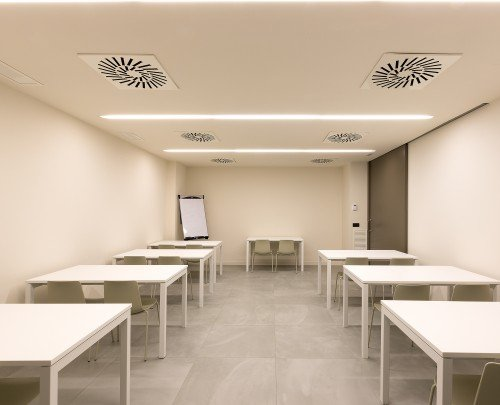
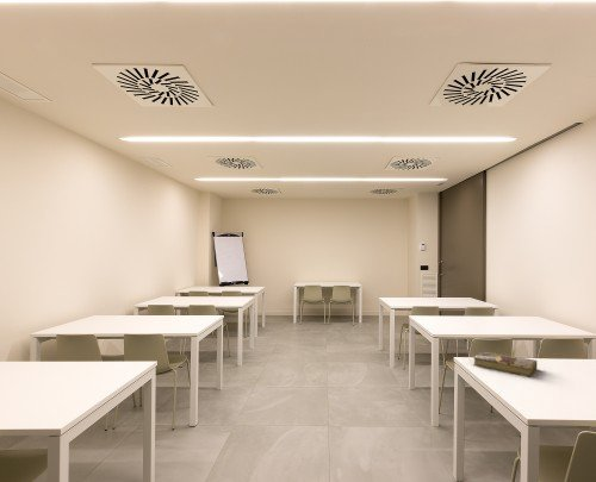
+ book [472,350,538,378]
